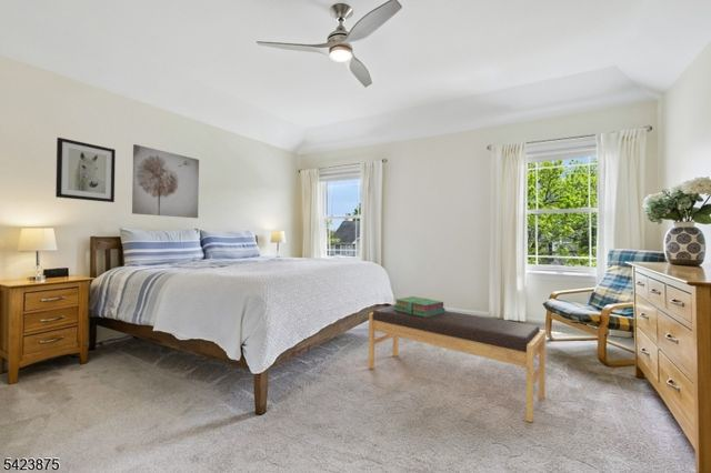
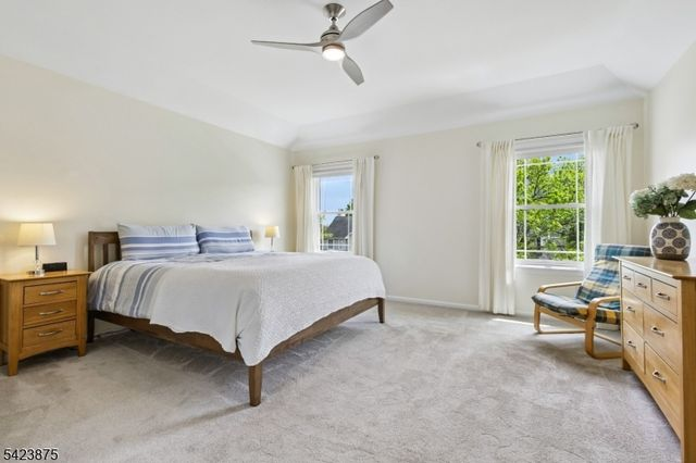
- bench [368,303,547,423]
- wall art [54,137,117,203]
- stack of books [393,295,447,318]
- wall art [131,143,200,219]
